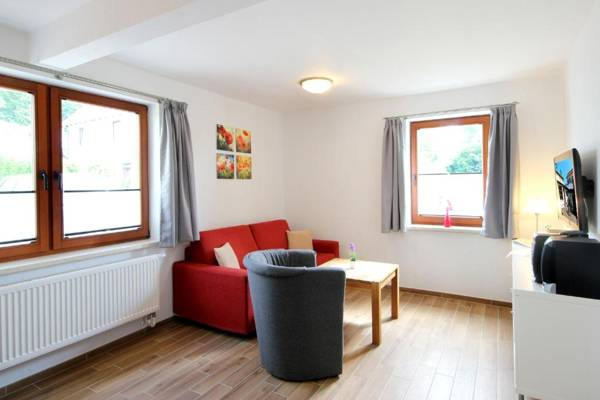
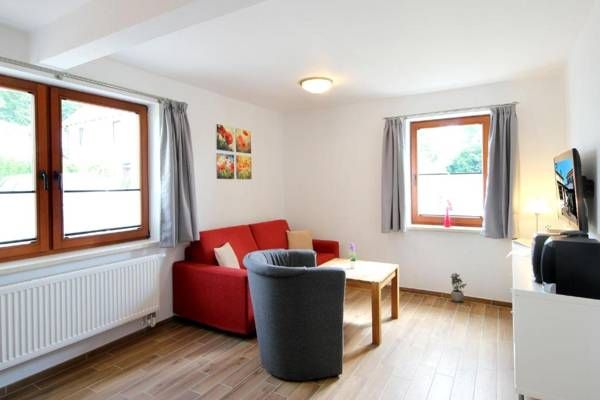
+ potted plant [450,272,468,303]
